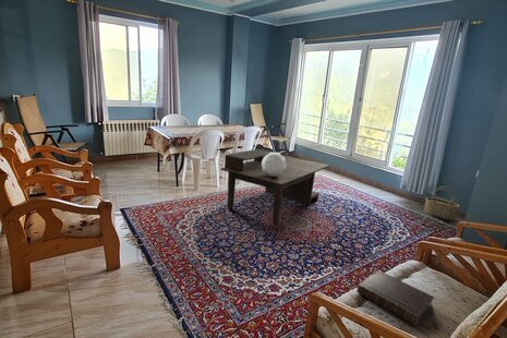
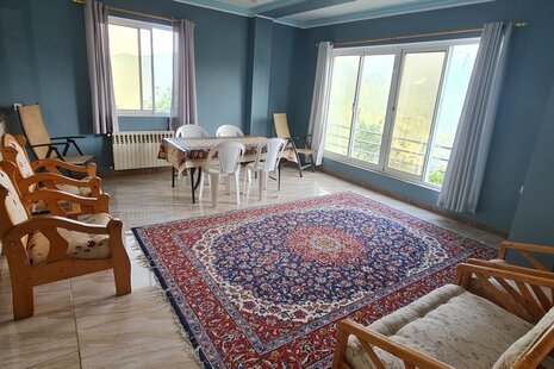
- geometric orb [262,152,286,177]
- coffee table [219,148,331,227]
- book [355,269,436,327]
- wicker basket [423,185,460,221]
